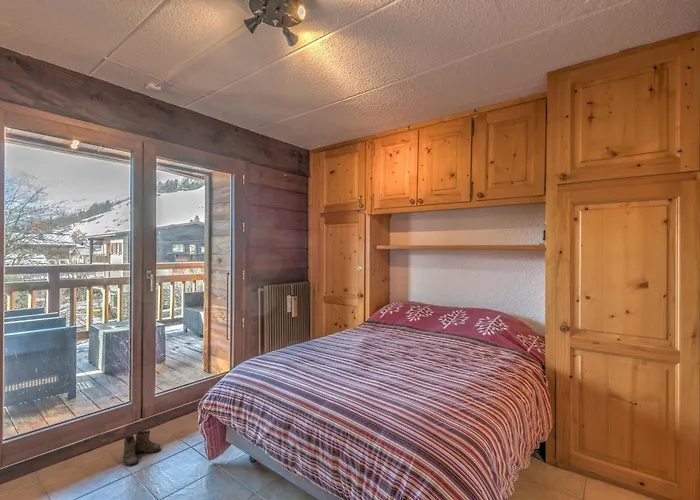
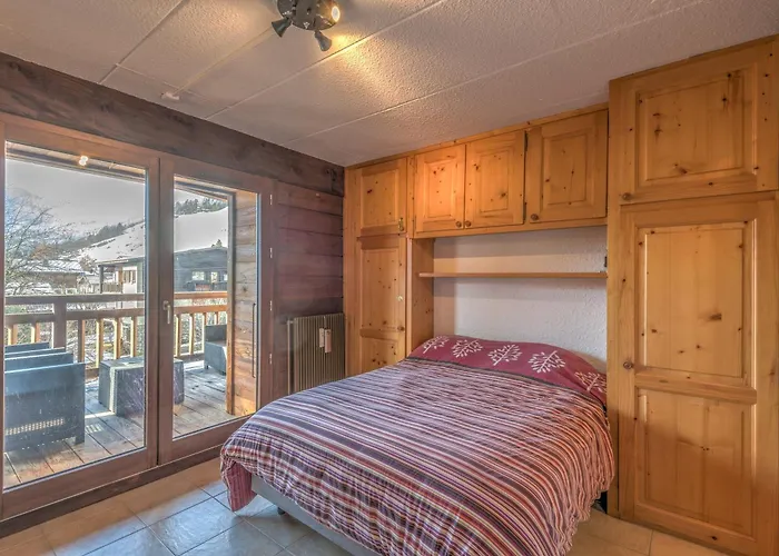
- boots [118,430,161,467]
